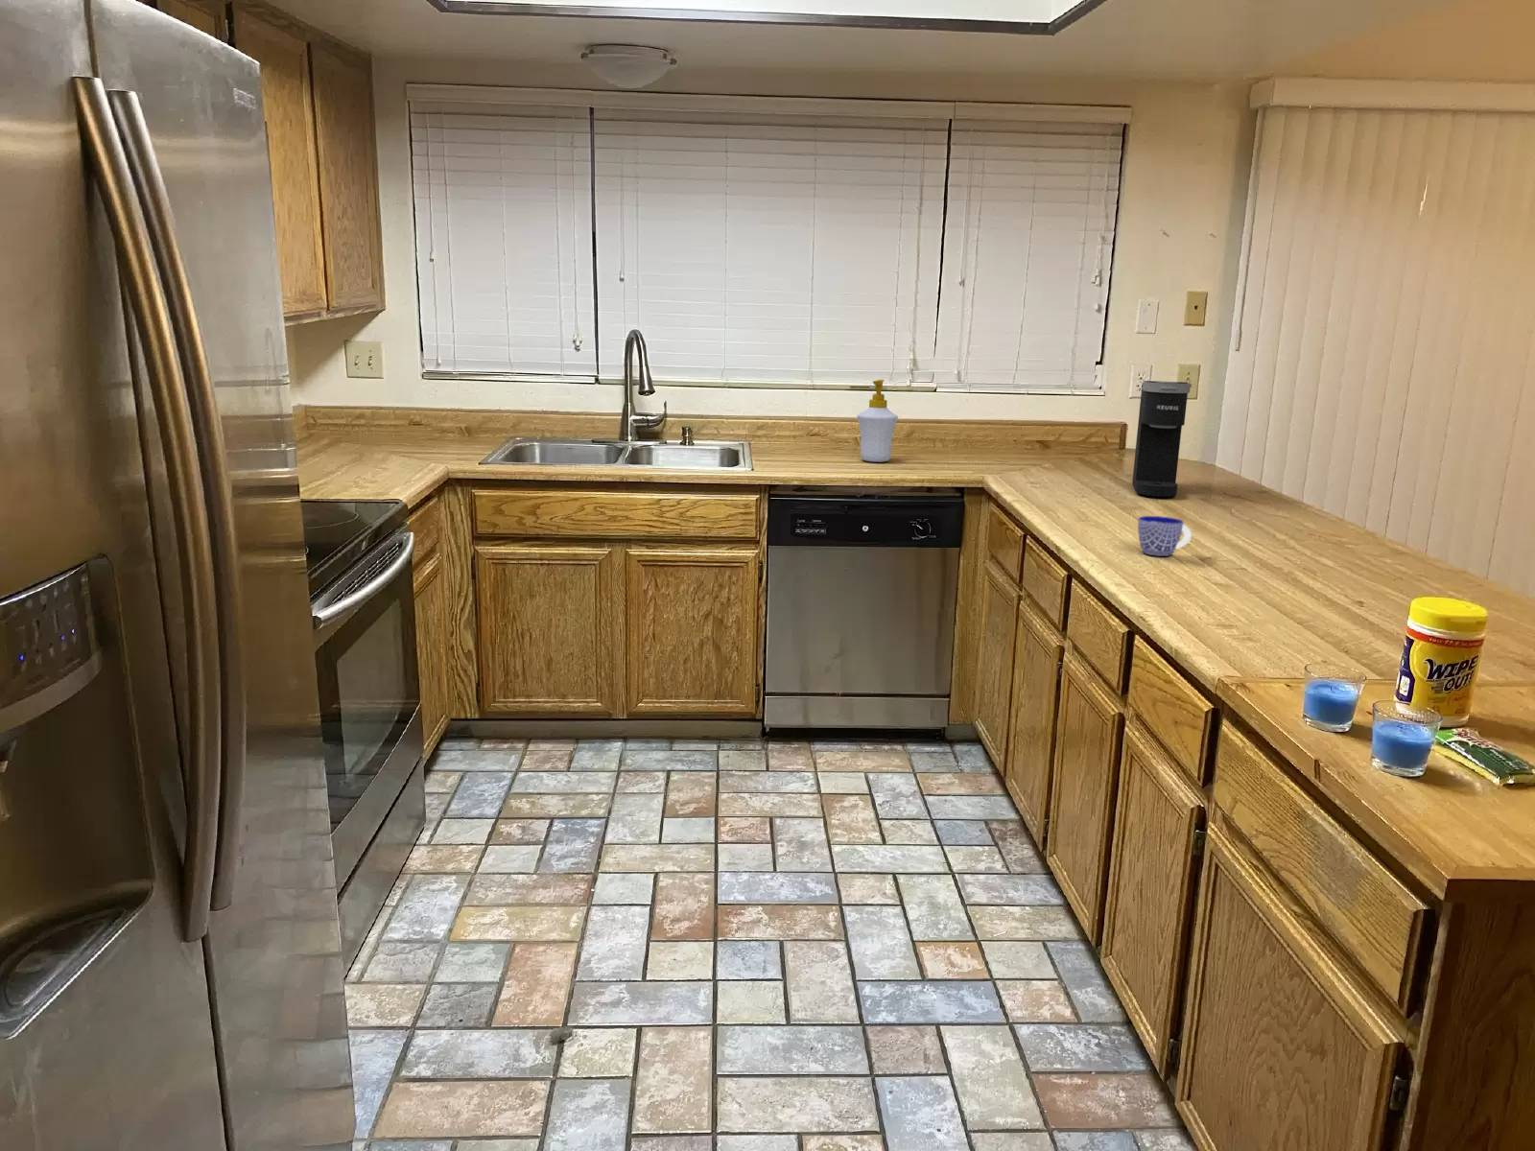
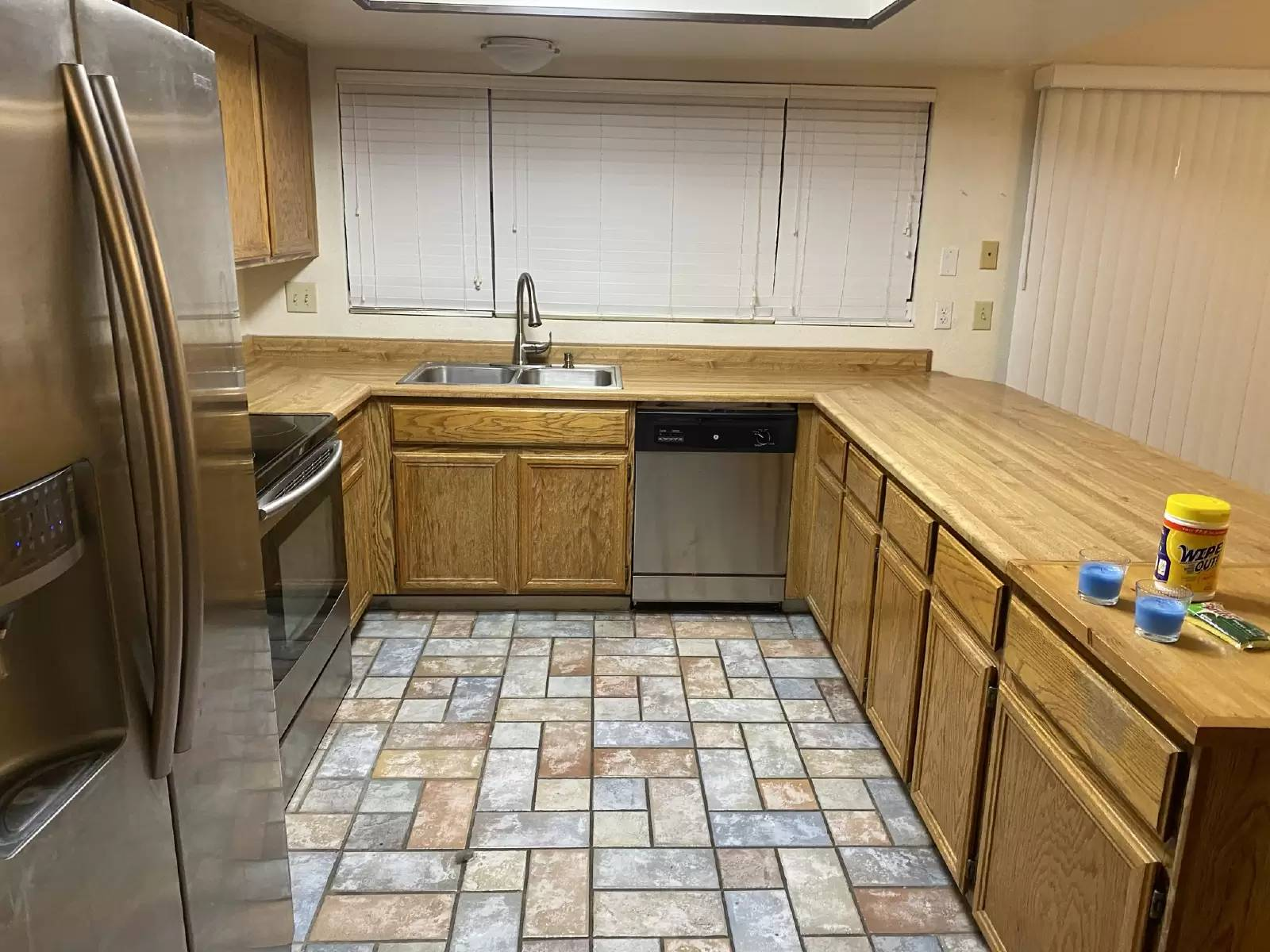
- coffee maker [1131,380,1192,498]
- cup [1137,515,1193,557]
- soap bottle [856,378,899,463]
